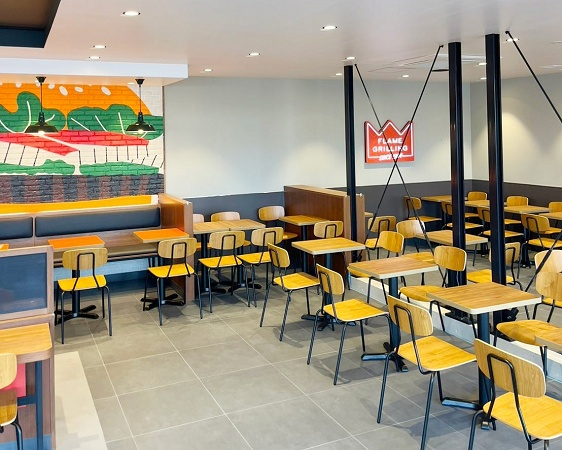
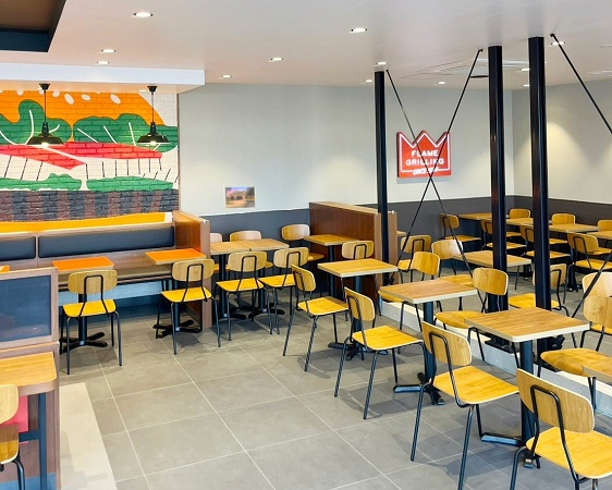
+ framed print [223,185,257,210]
